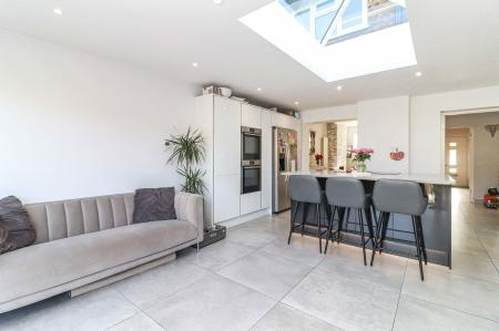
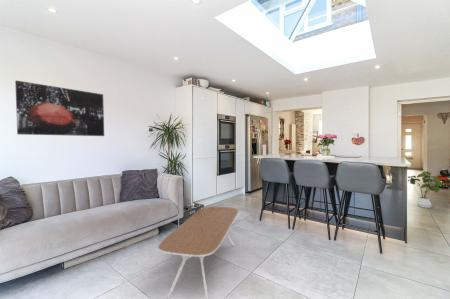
+ house plant [407,170,449,209]
+ coffee table [157,205,239,299]
+ wall art [14,79,105,137]
